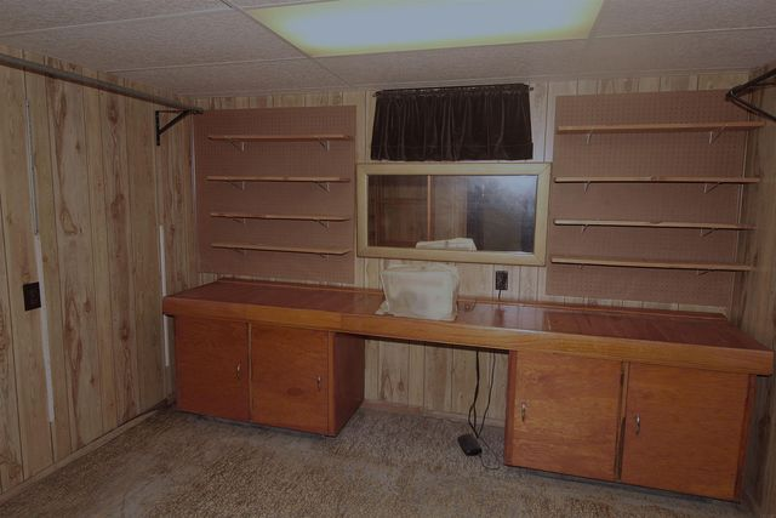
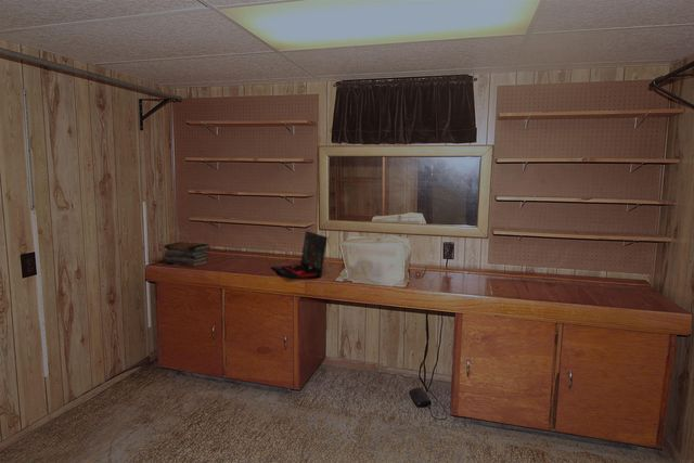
+ laptop [269,230,329,281]
+ book stack [164,241,210,268]
